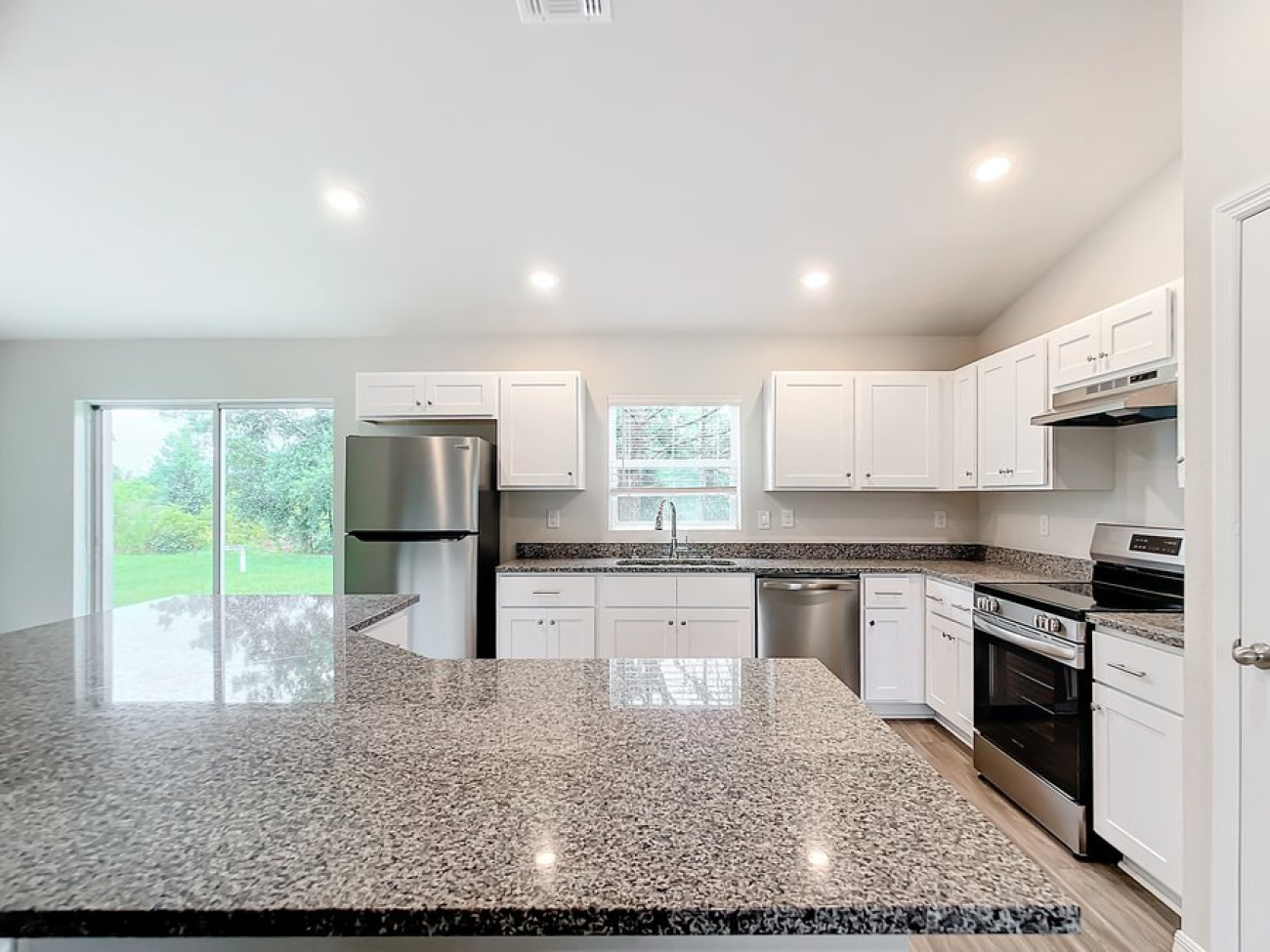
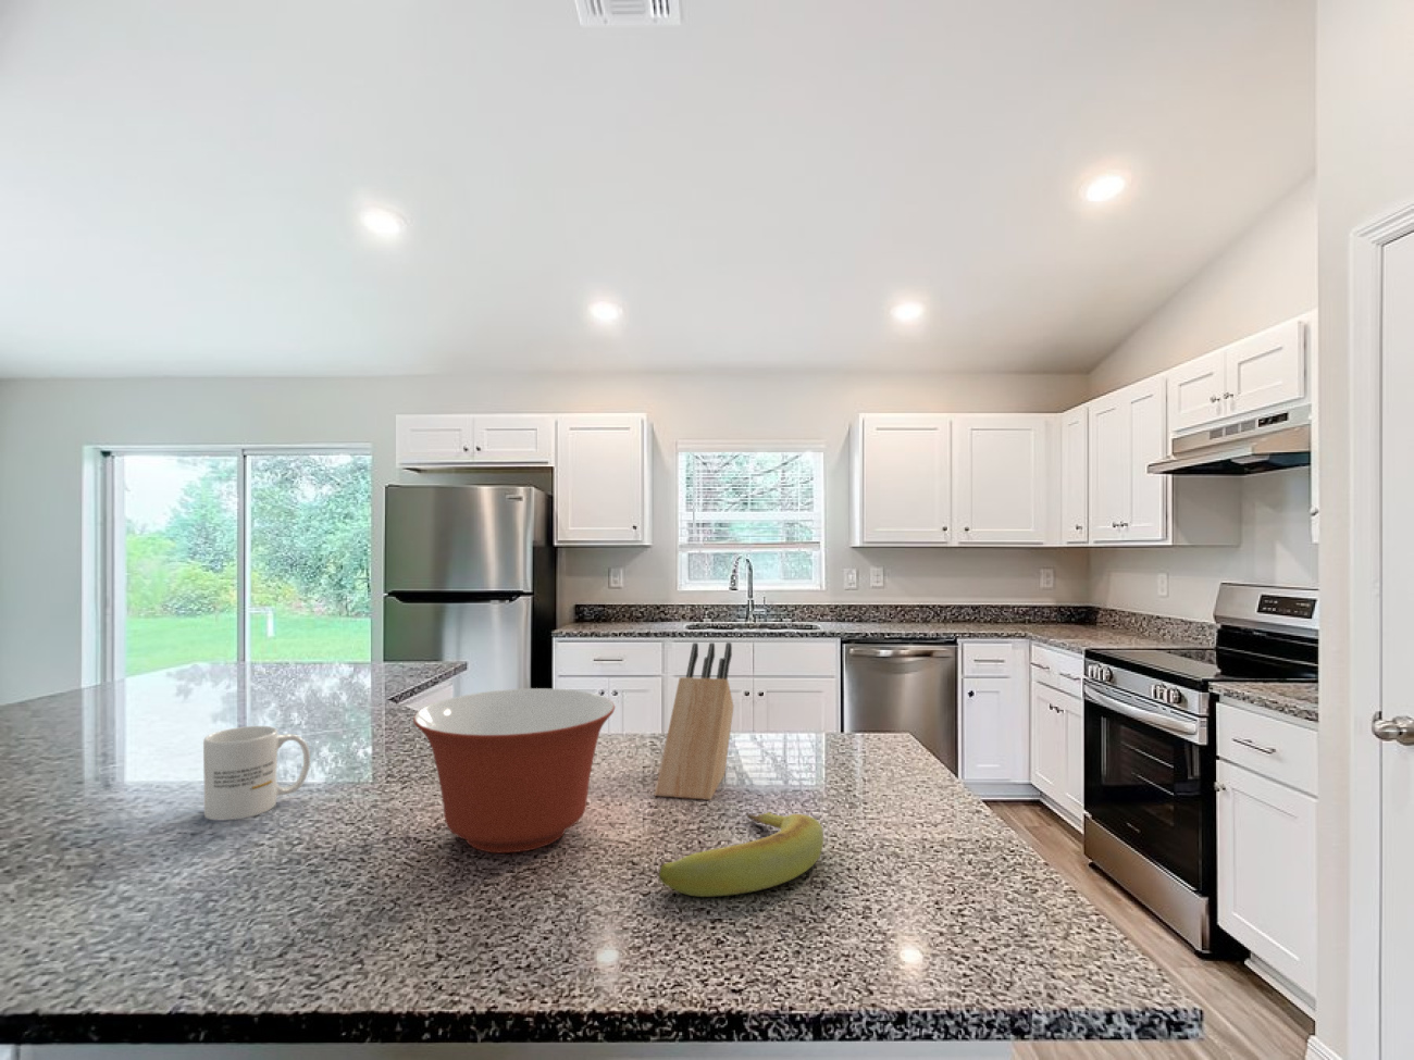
+ knife block [654,641,735,802]
+ banana [658,811,825,899]
+ mug [203,725,311,821]
+ mixing bowl [412,687,617,853]
